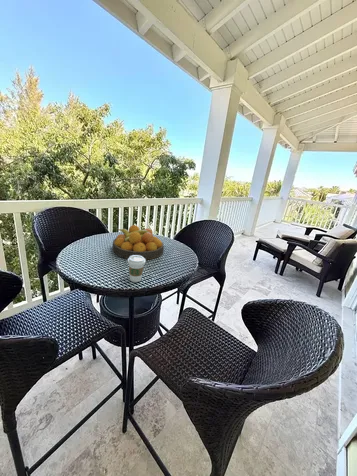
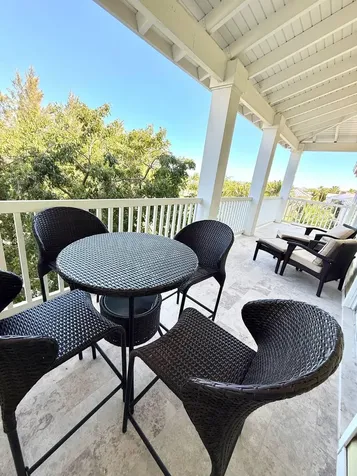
- coffee cup [127,255,147,283]
- fruit bowl [112,224,165,261]
